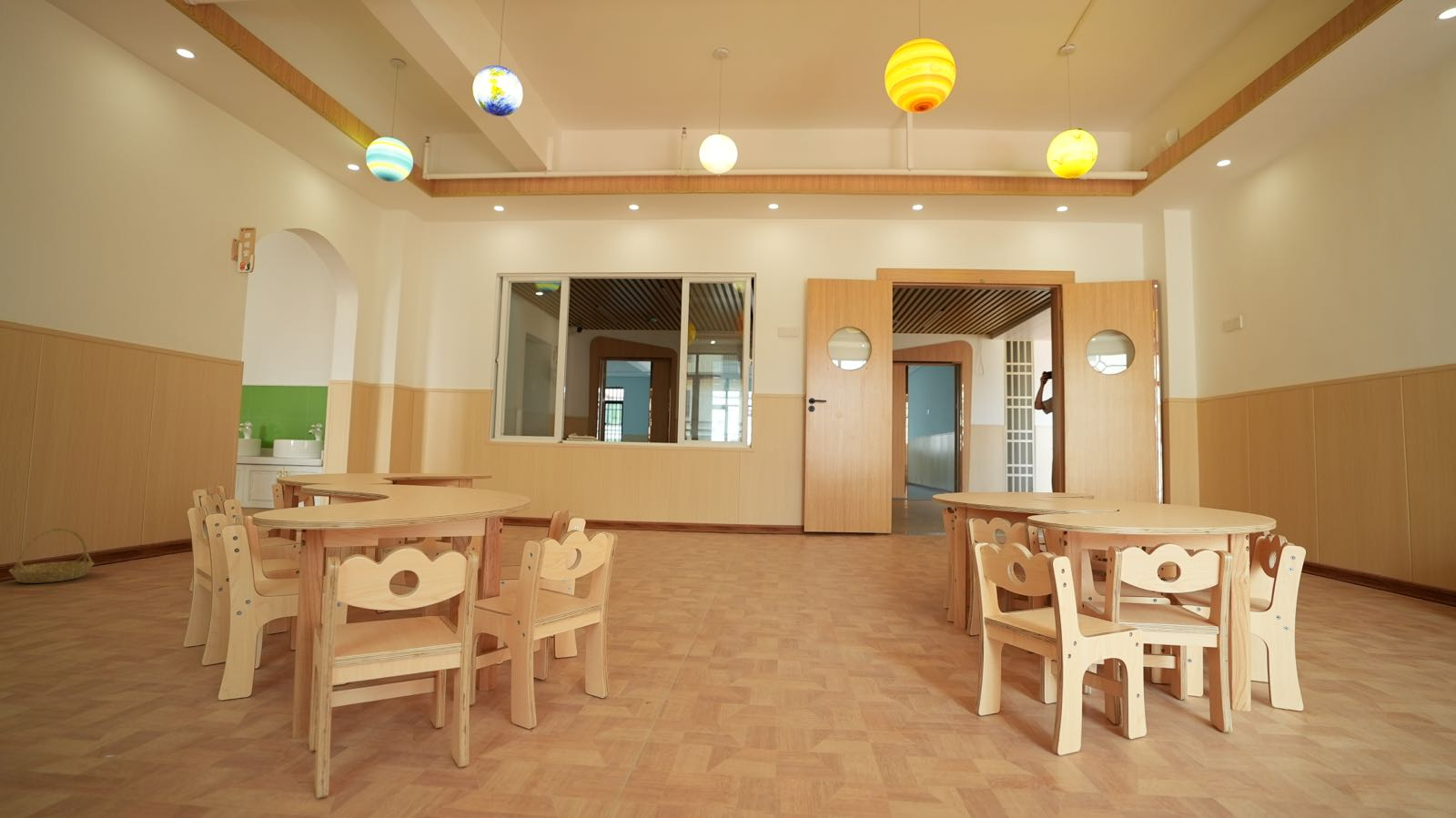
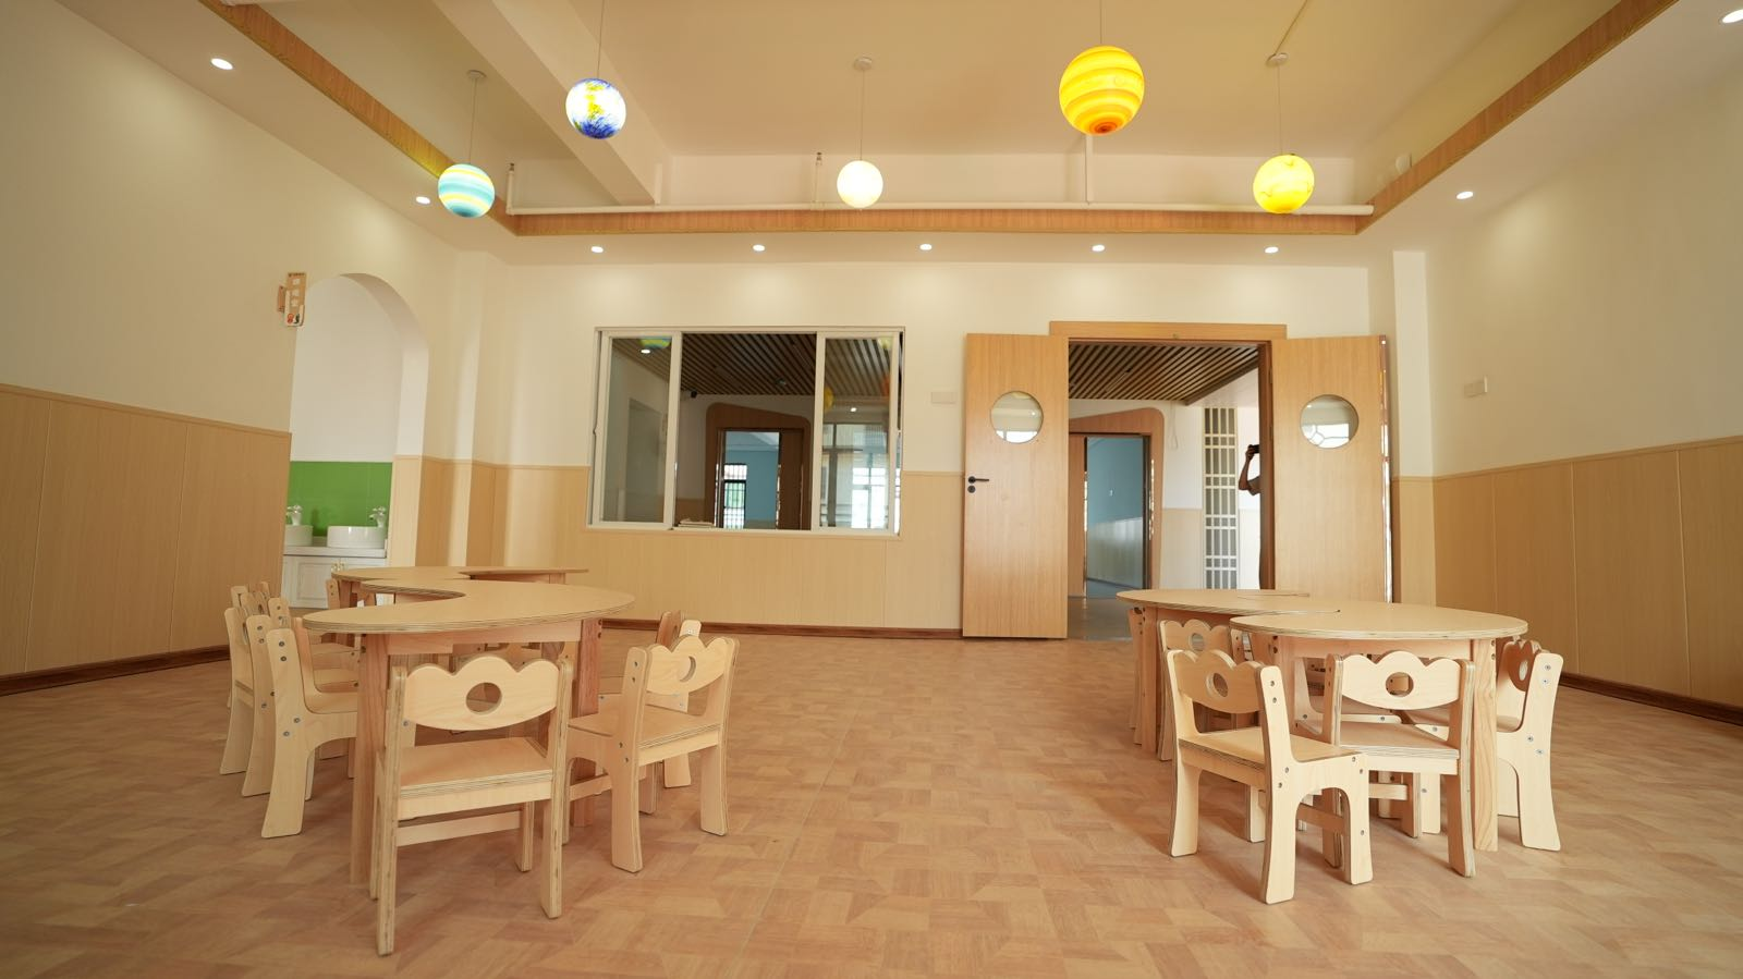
- basket [8,527,96,584]
